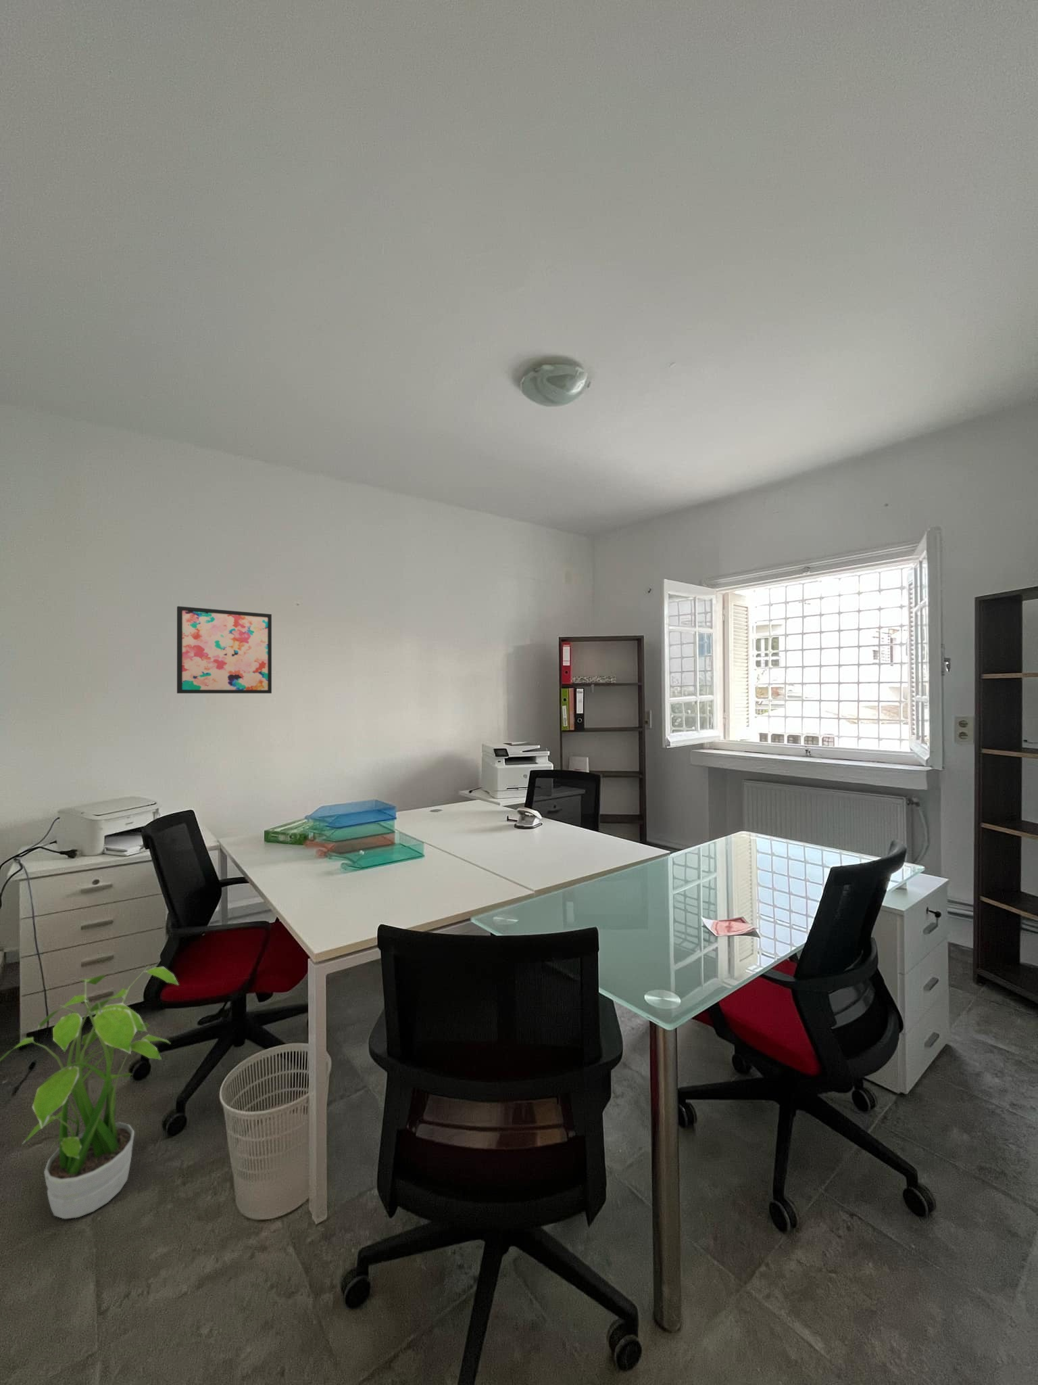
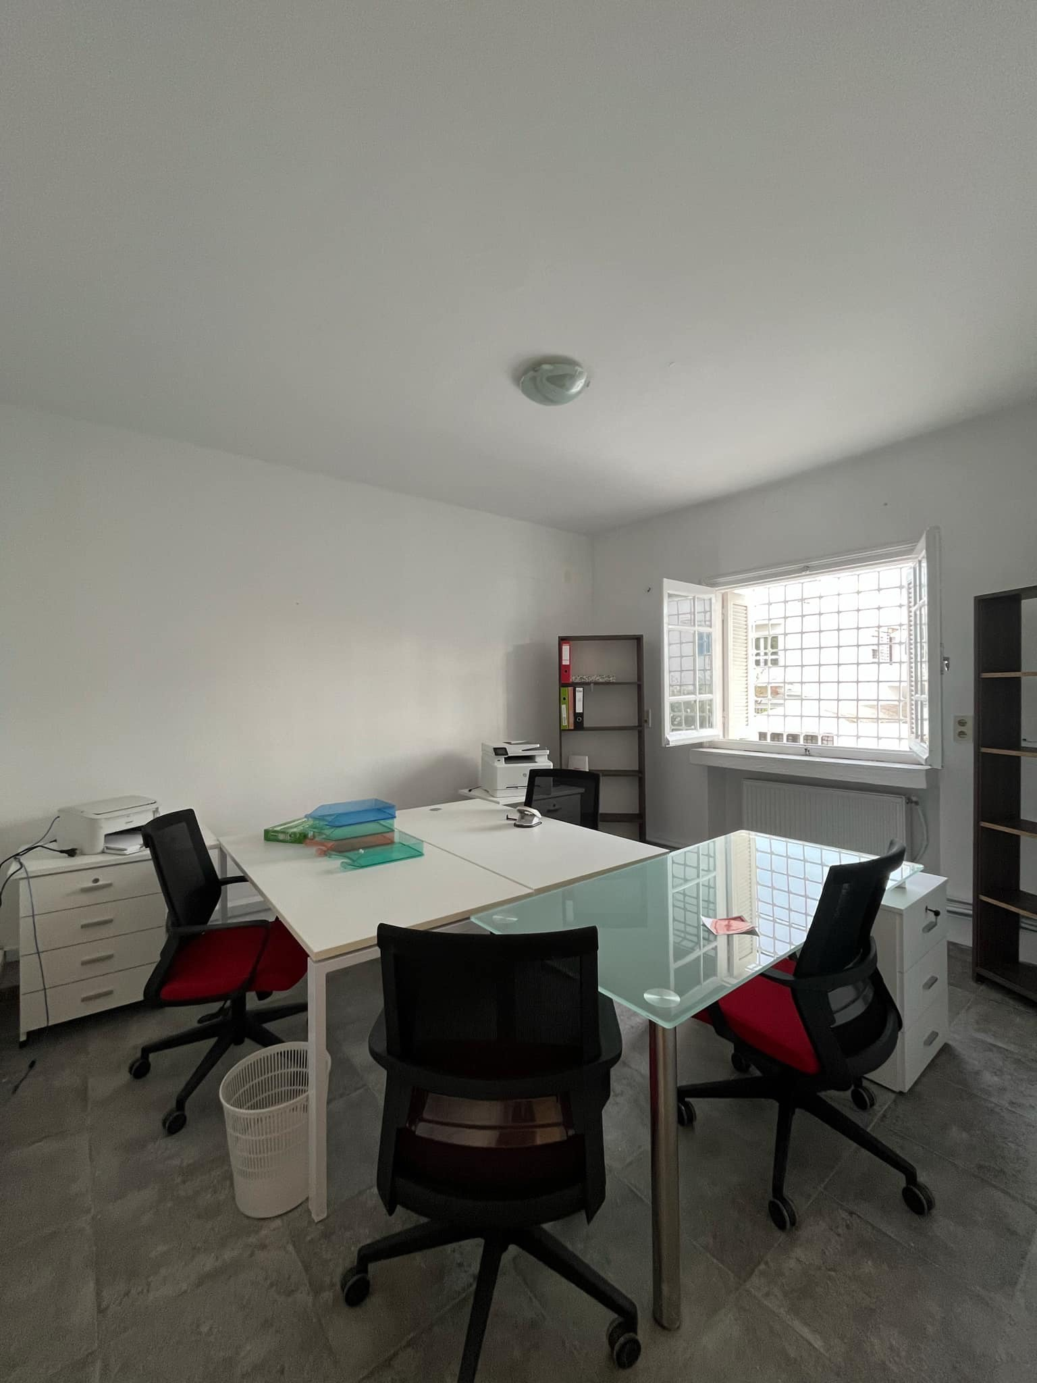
- potted plant [0,964,180,1219]
- wall art [177,605,273,694]
